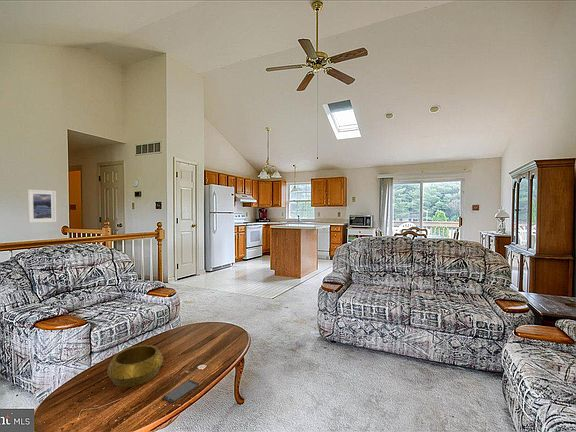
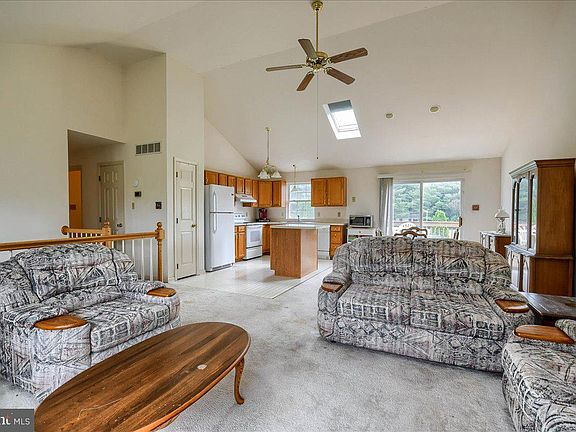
- decorative bowl [106,344,164,388]
- smartphone [162,379,200,404]
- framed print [26,189,57,224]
